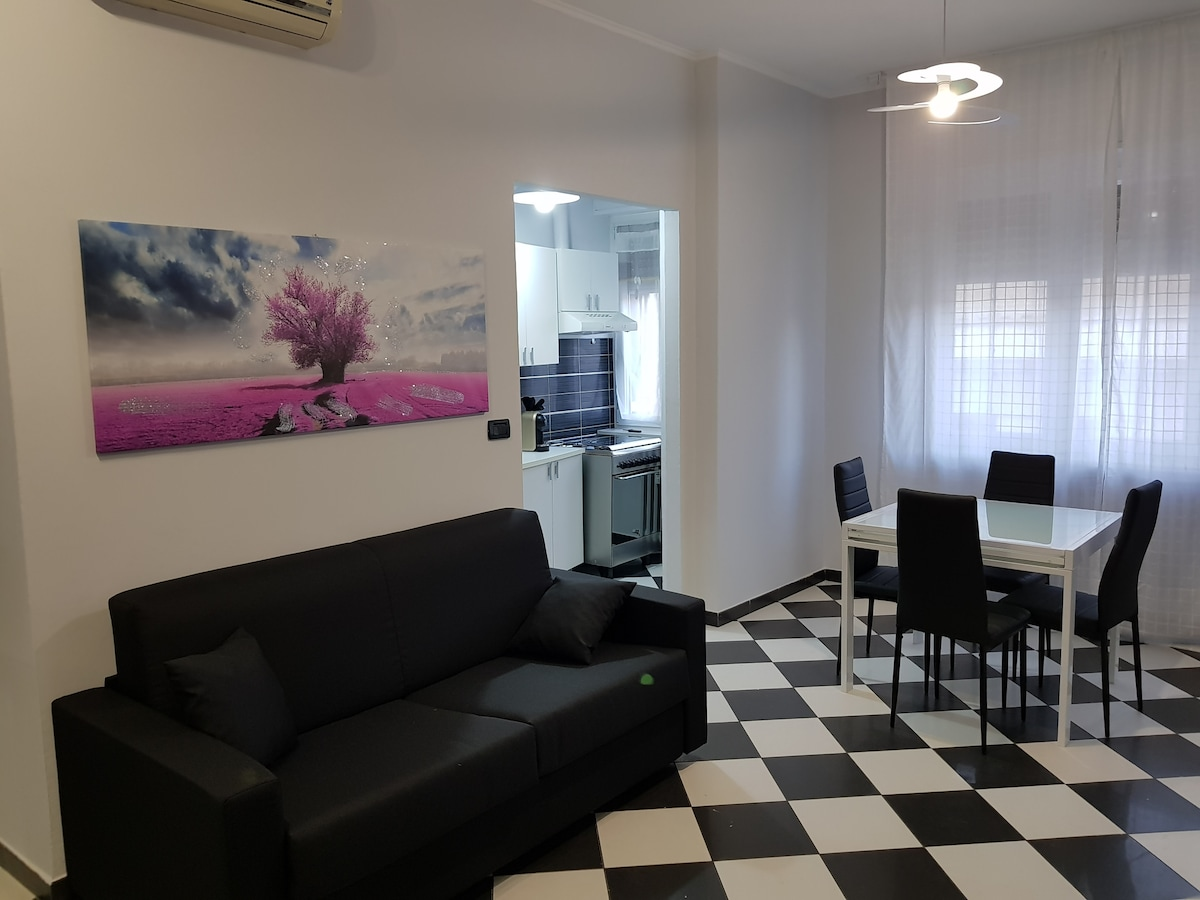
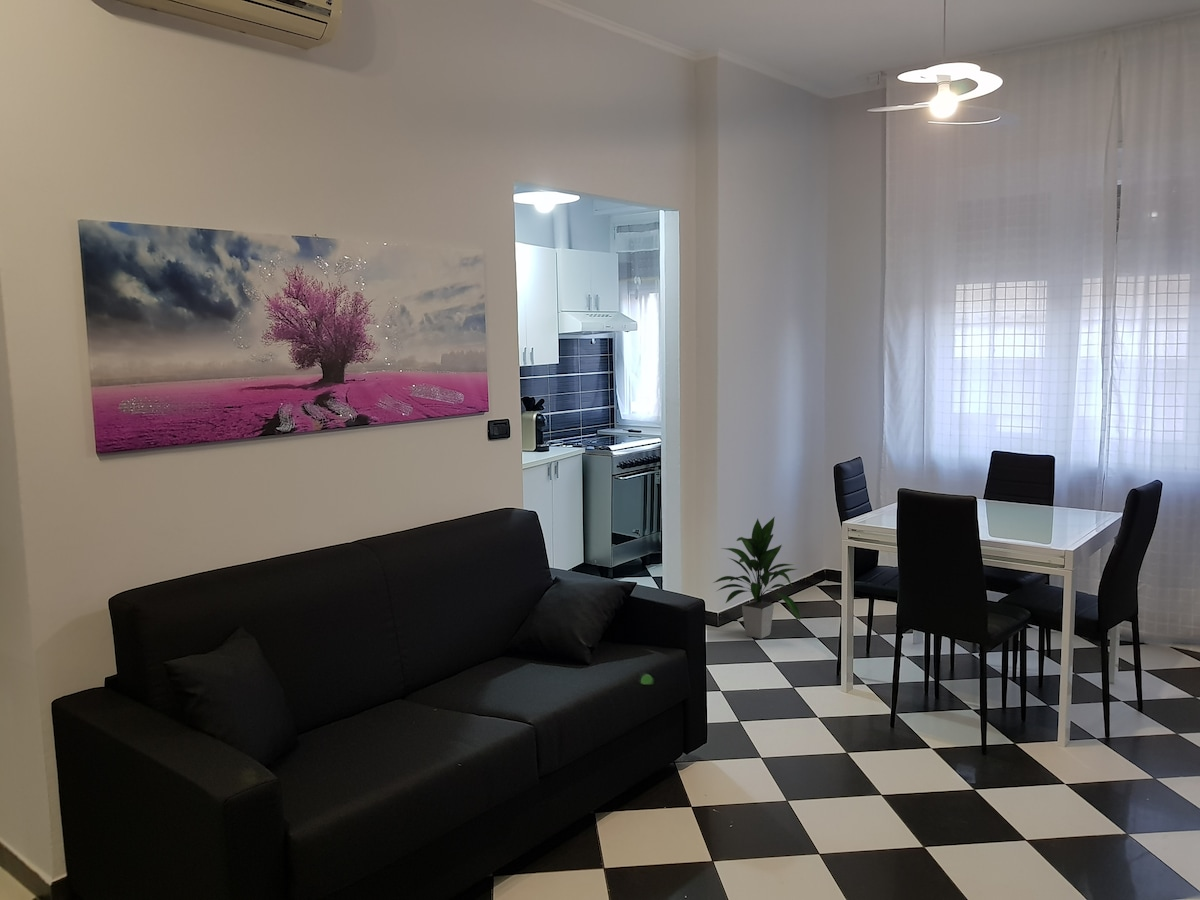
+ indoor plant [712,516,801,640]
